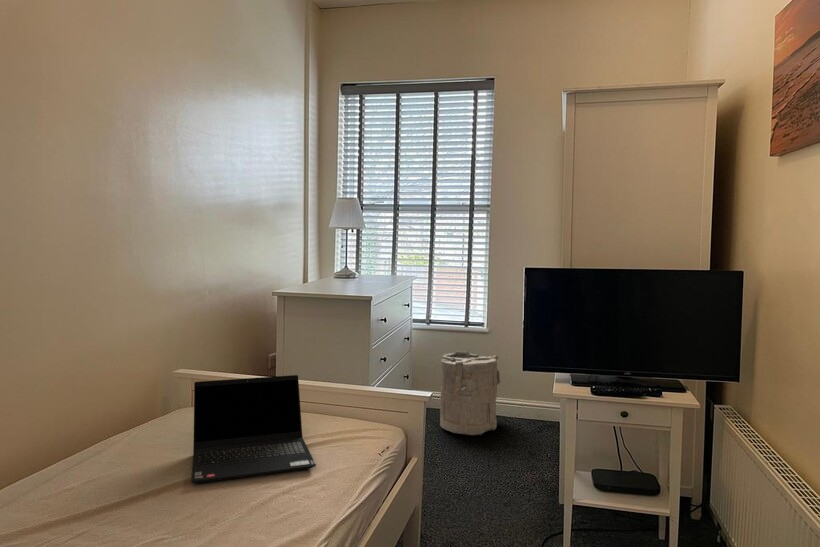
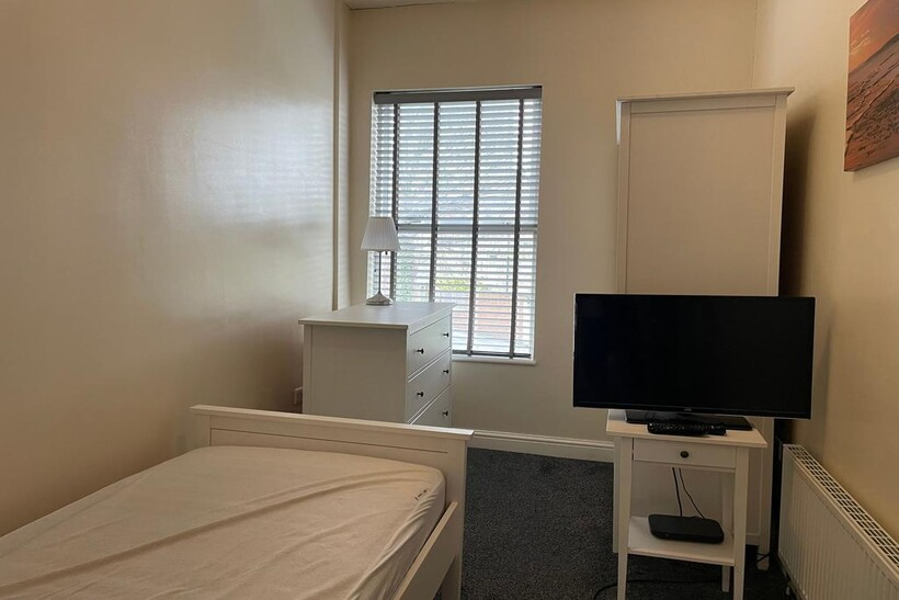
- laptop computer [191,374,317,484]
- laundry hamper [439,350,502,436]
